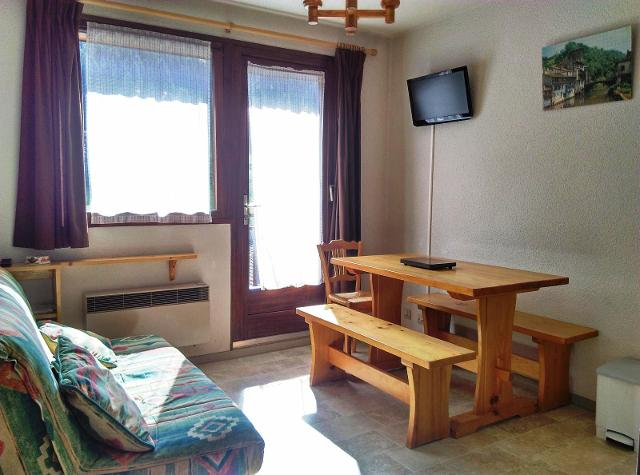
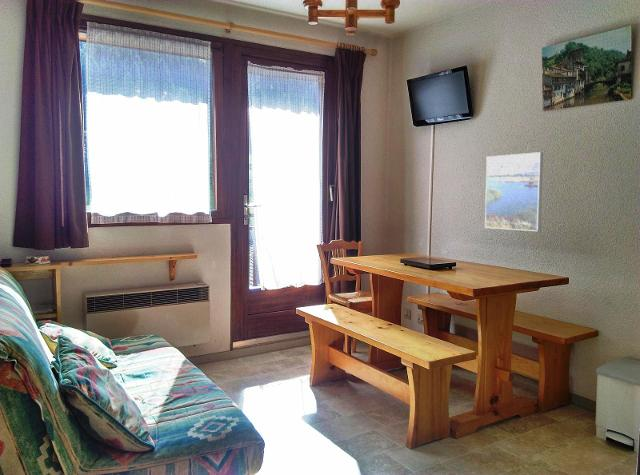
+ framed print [484,151,544,232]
